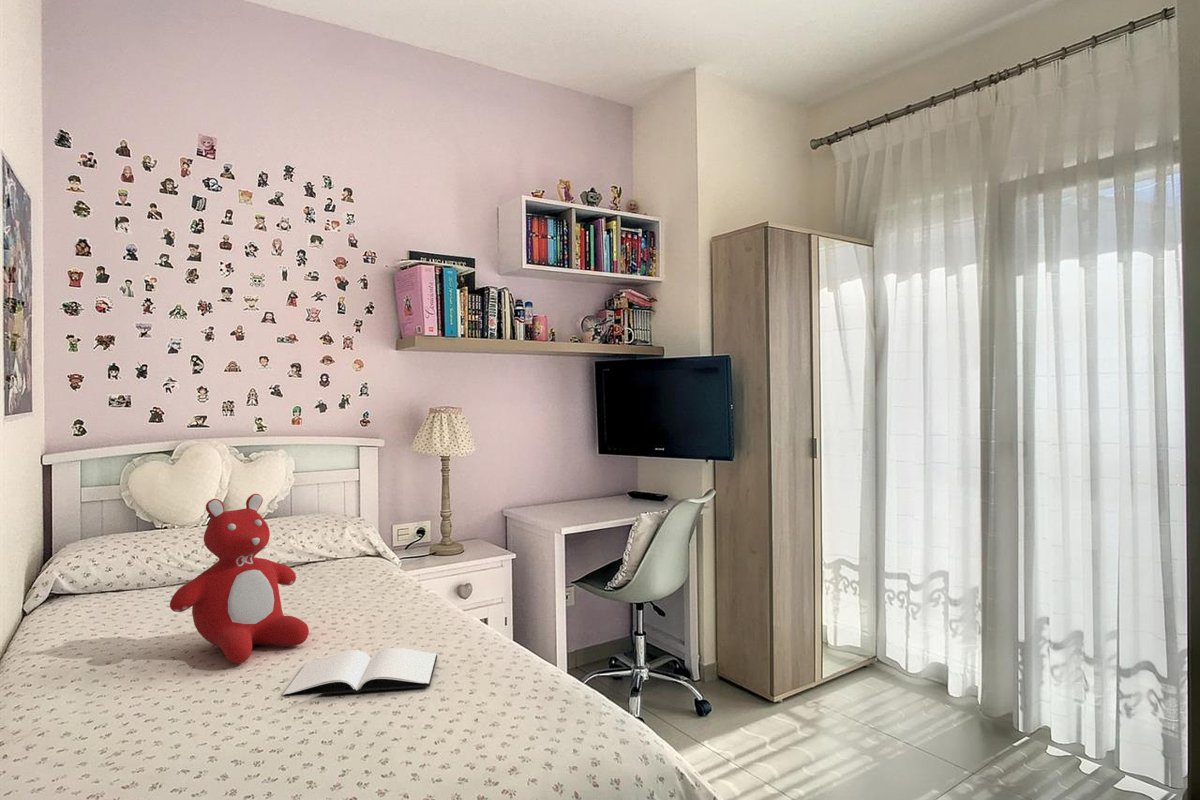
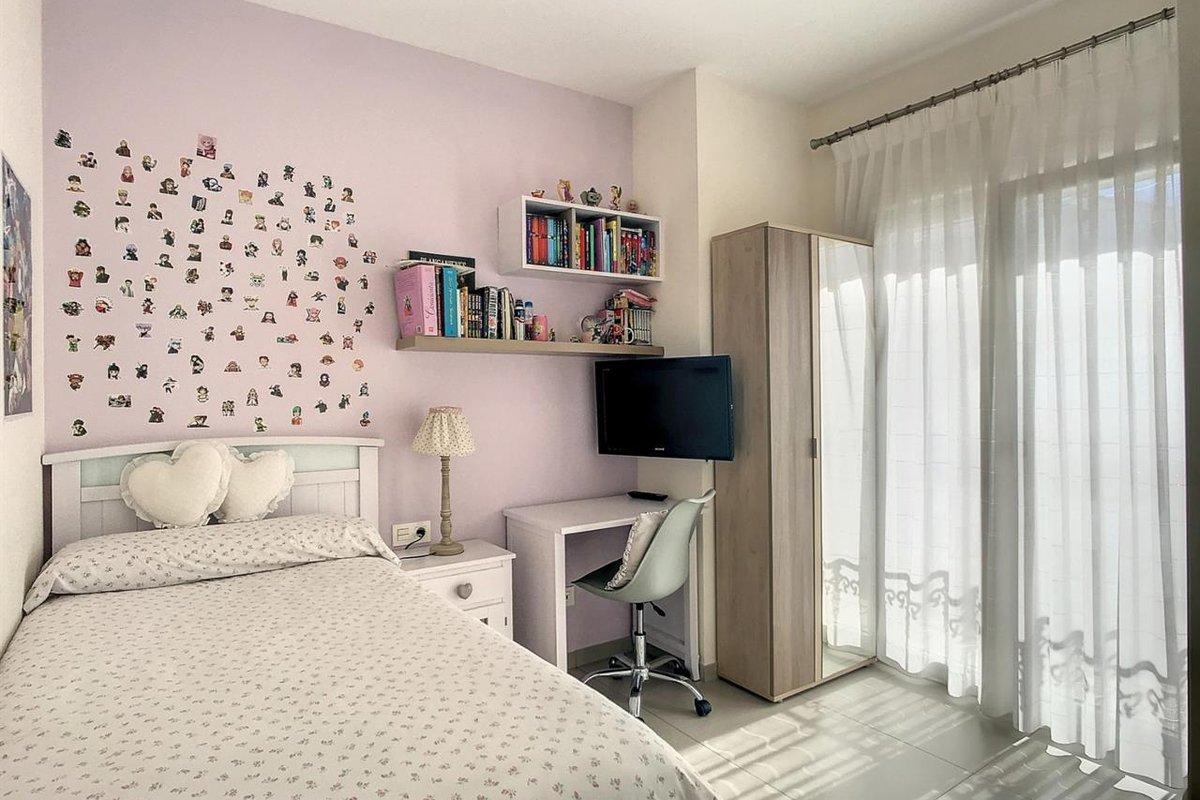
- book [282,647,438,697]
- teddy bear [169,493,310,665]
